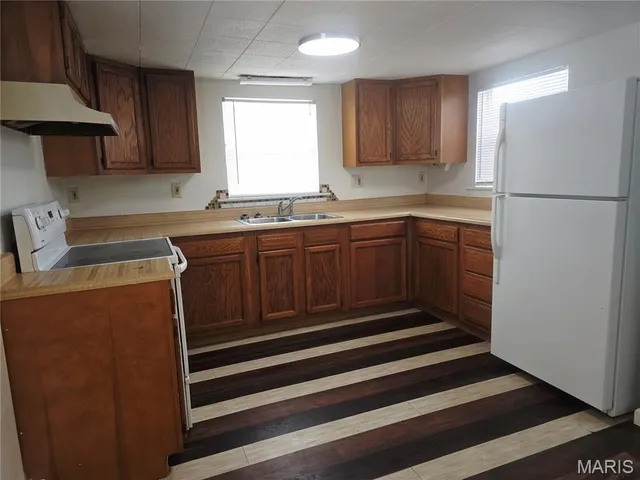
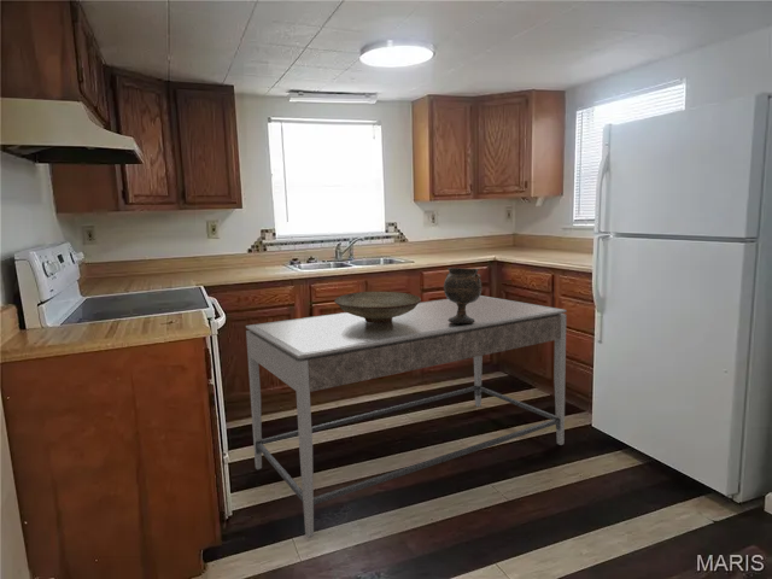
+ goblet [443,267,482,323]
+ dining table [245,294,568,538]
+ decorative bowl [334,291,422,323]
